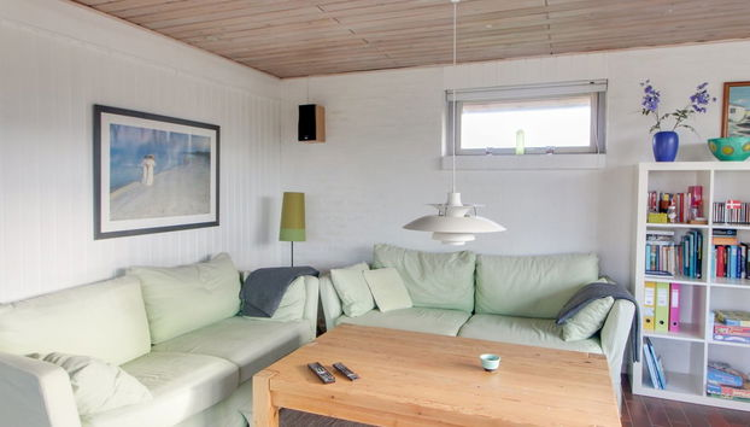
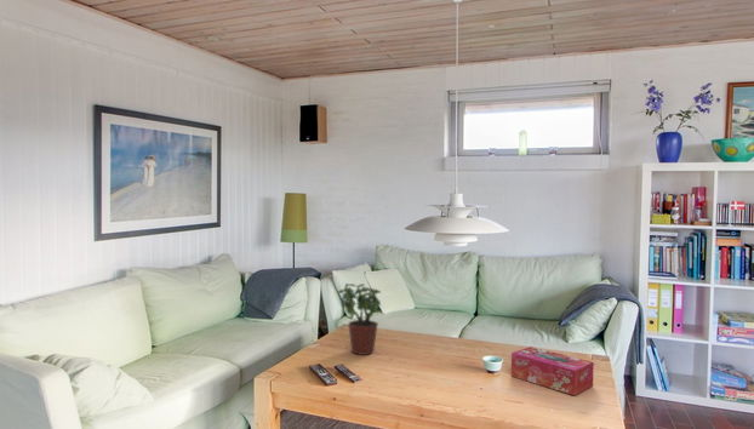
+ tissue box [510,345,595,396]
+ potted plant [337,282,382,356]
